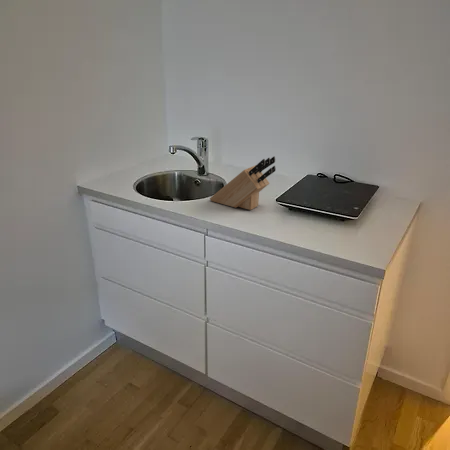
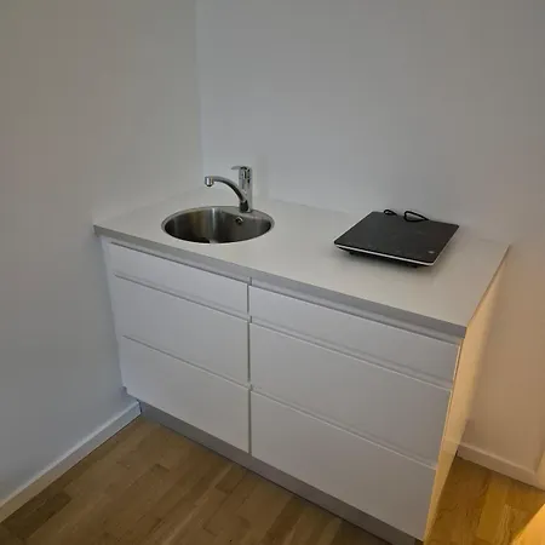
- knife block [209,155,277,211]
